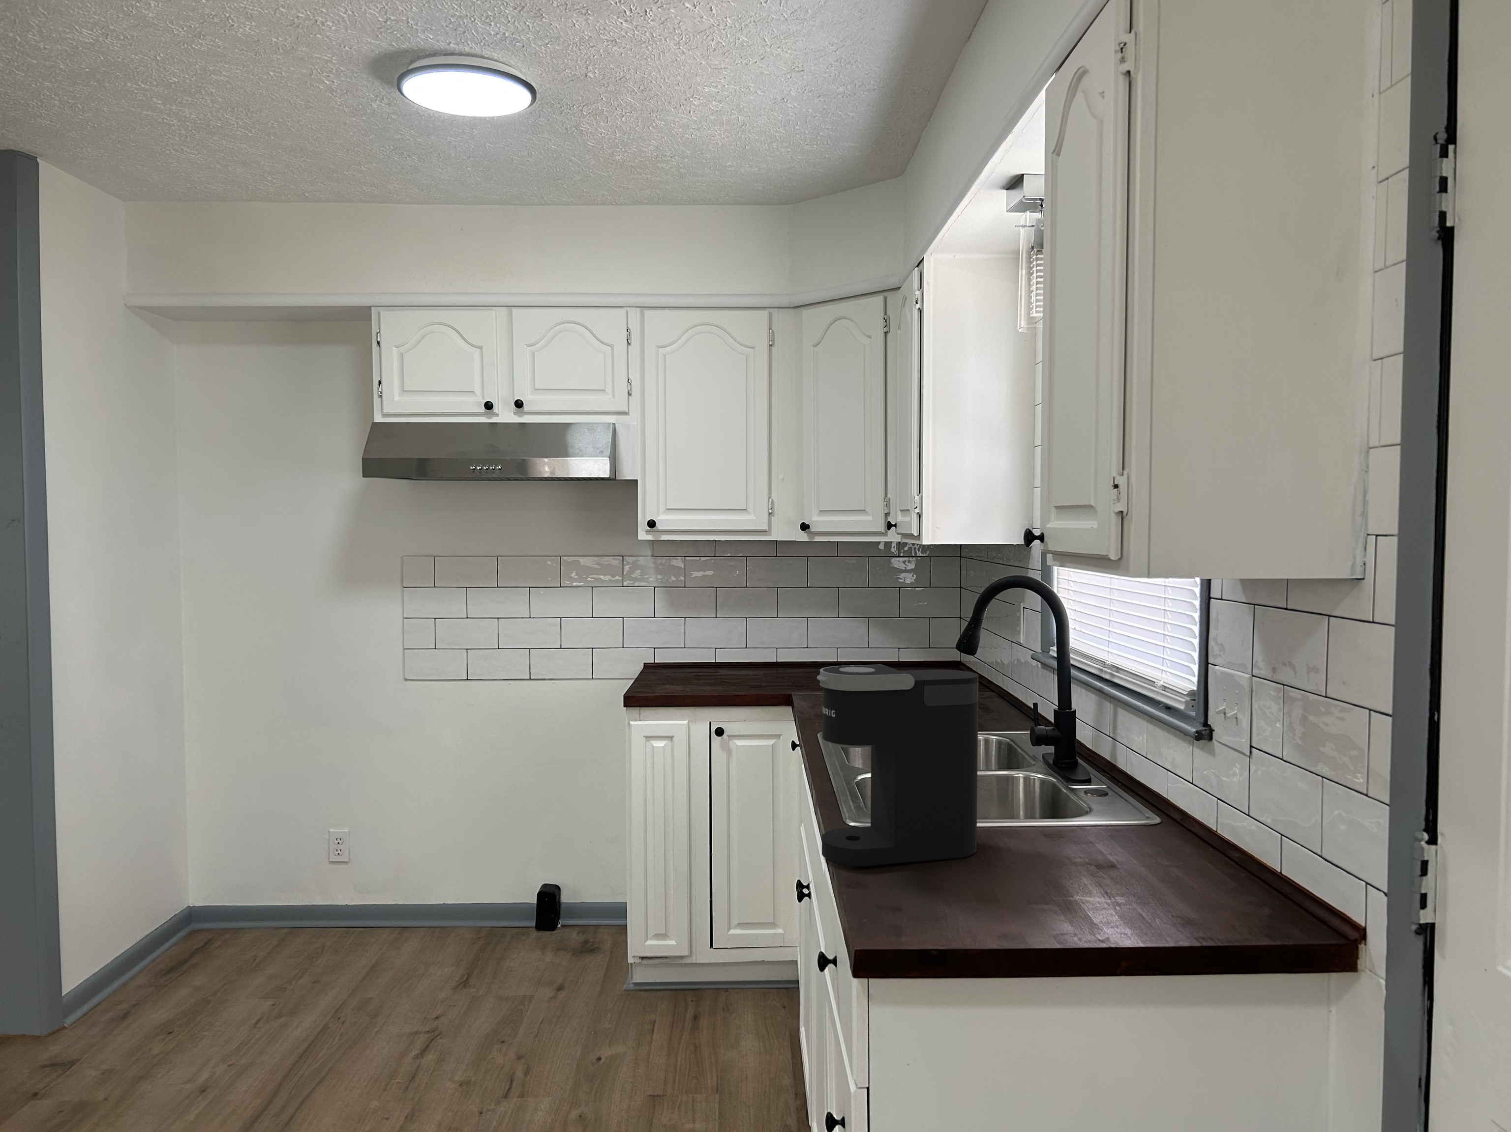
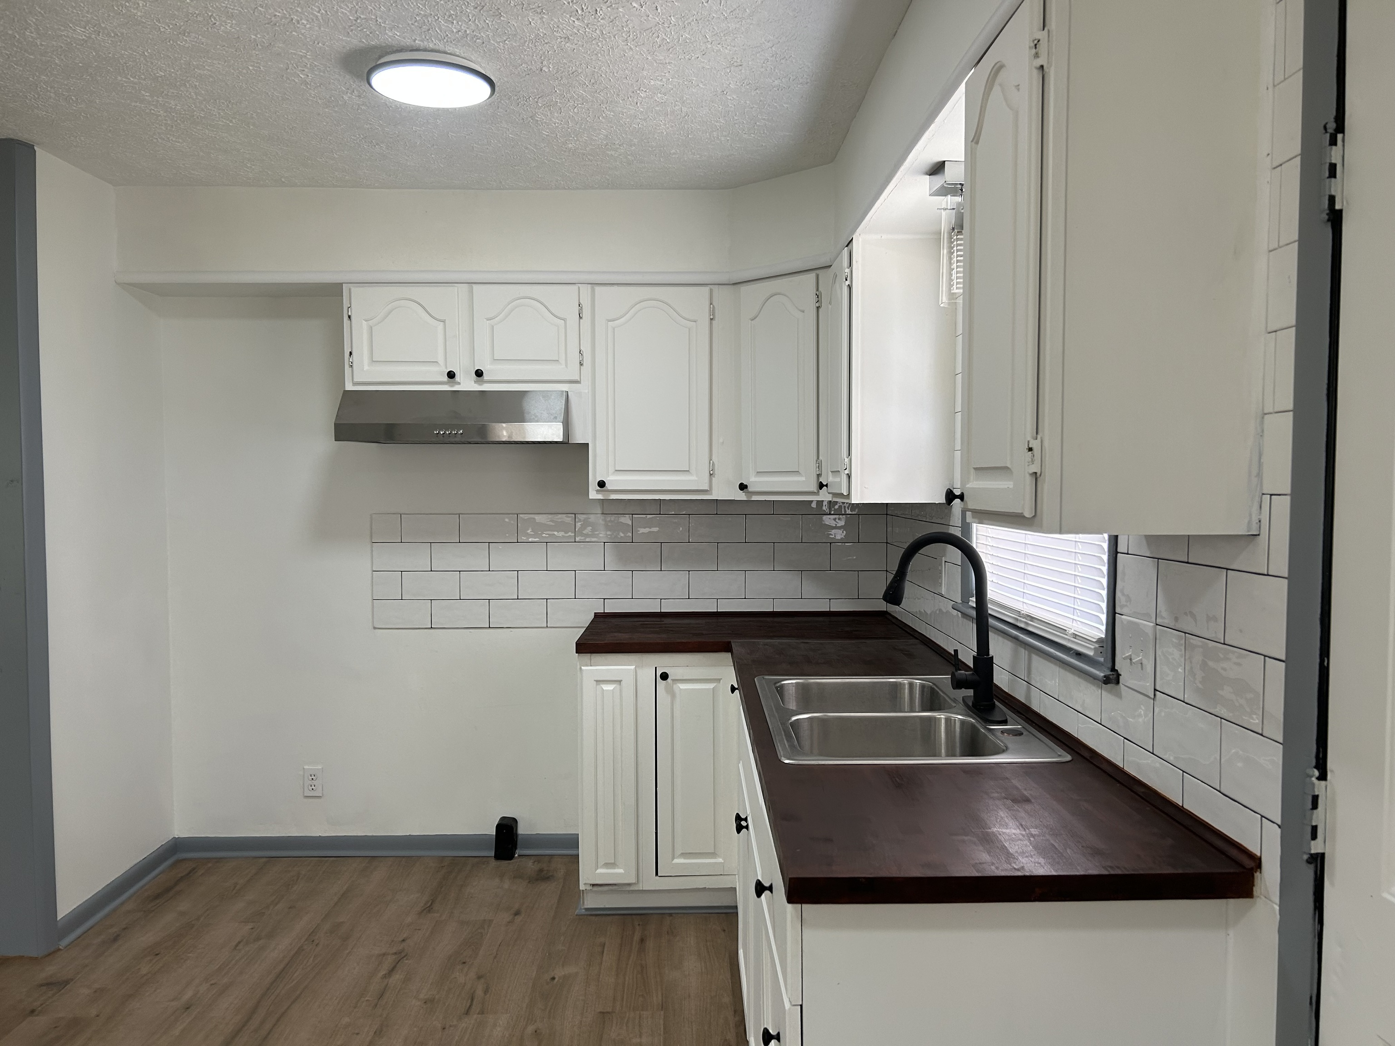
- coffee maker [816,665,979,867]
